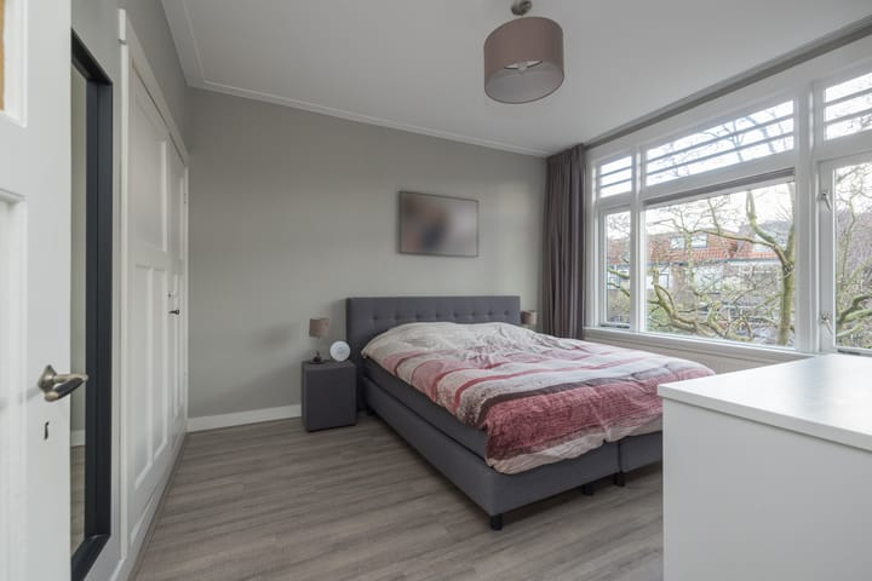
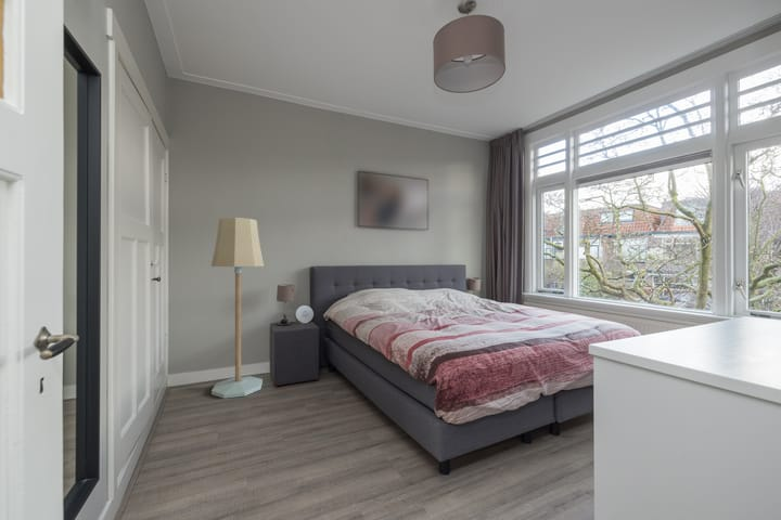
+ floor lamp [210,217,265,400]
